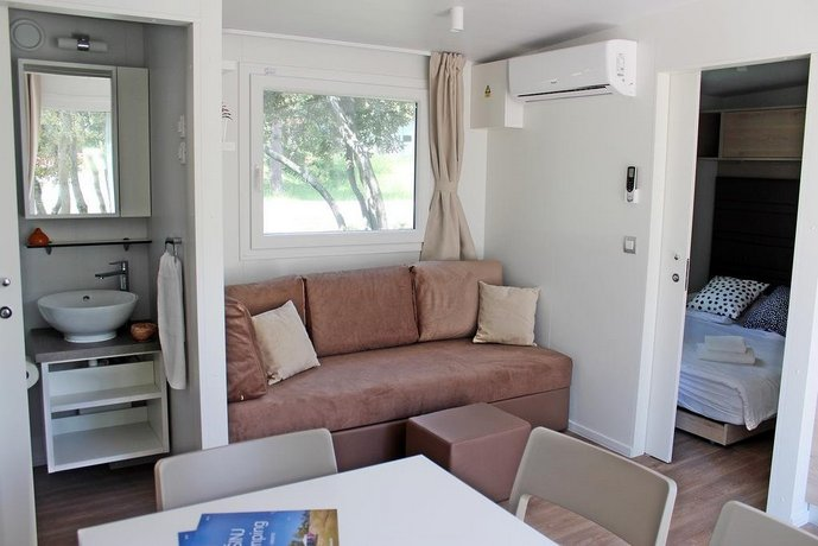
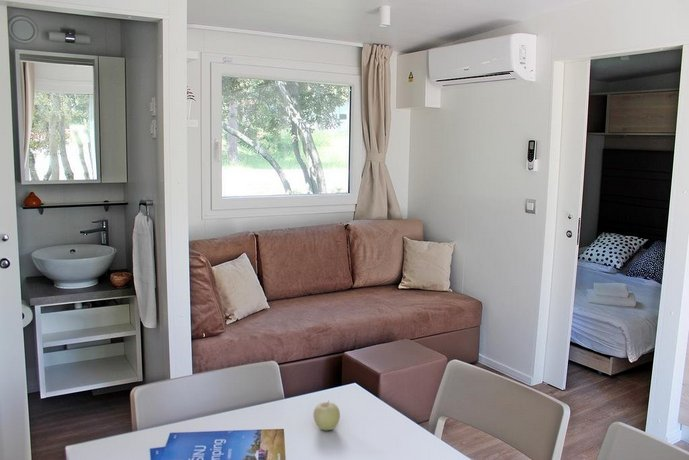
+ fruit [313,400,341,431]
